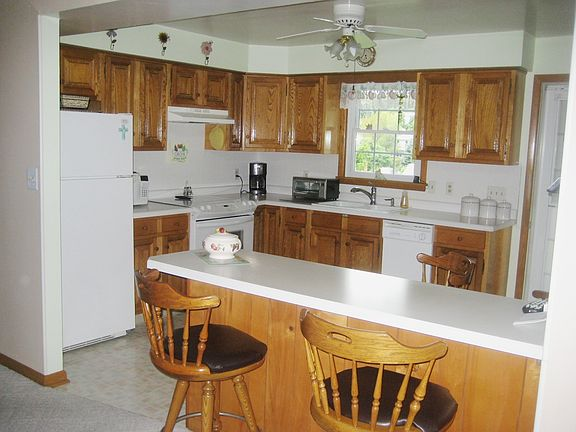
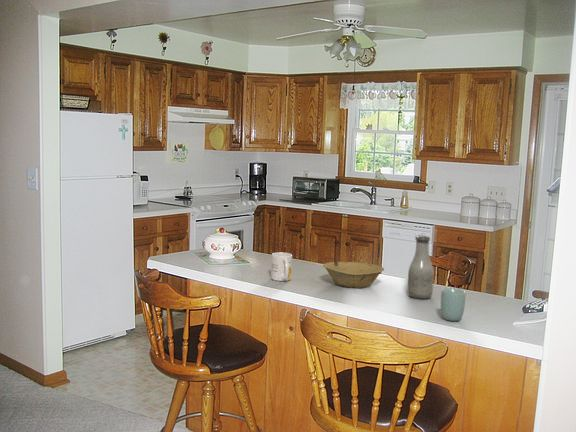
+ bowl [322,261,385,289]
+ mug [270,251,293,282]
+ bottle [407,235,435,300]
+ cup [440,287,467,322]
